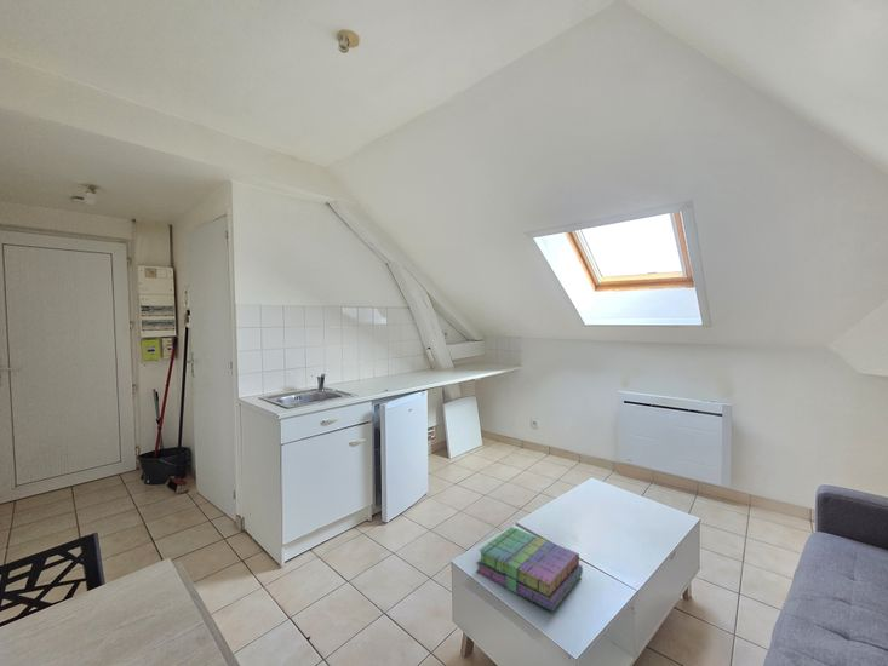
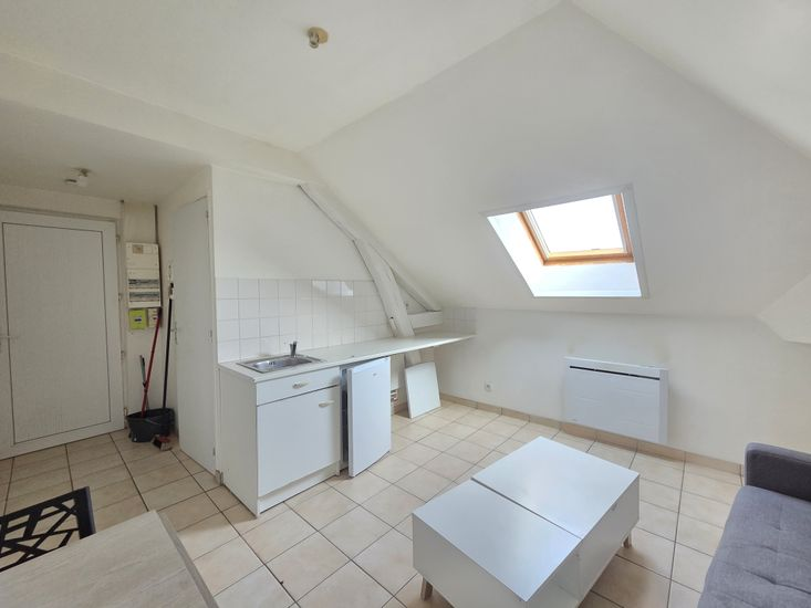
- books [475,526,584,613]
